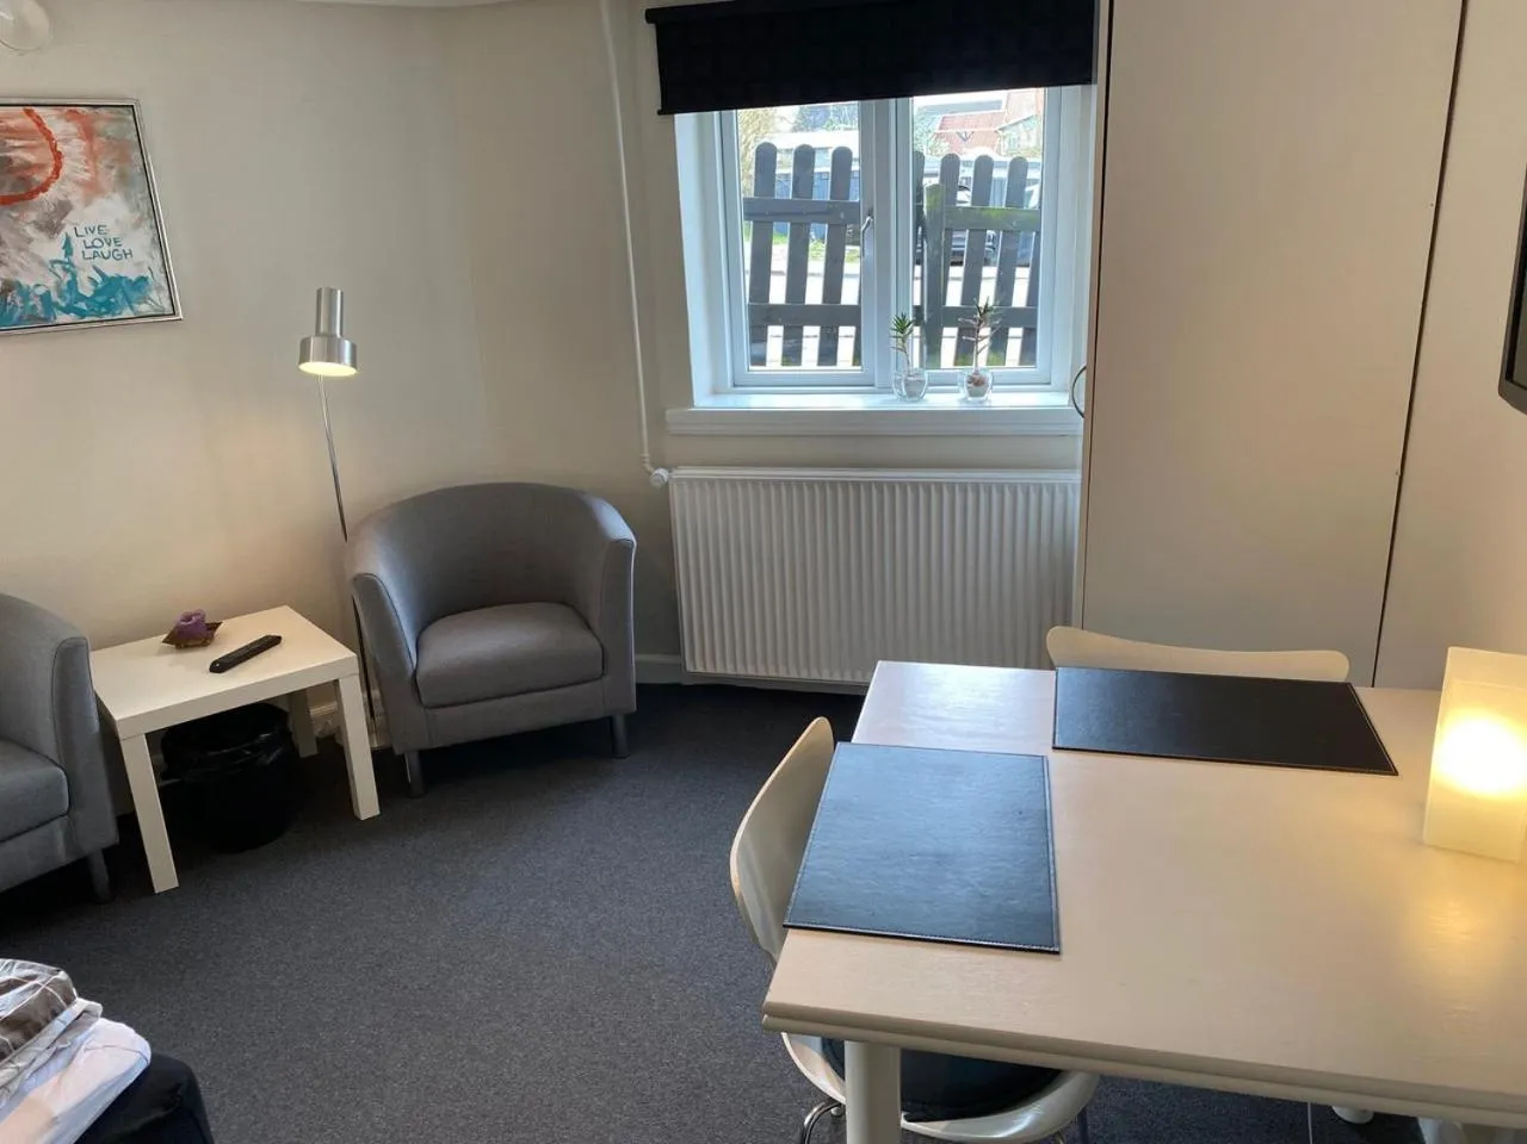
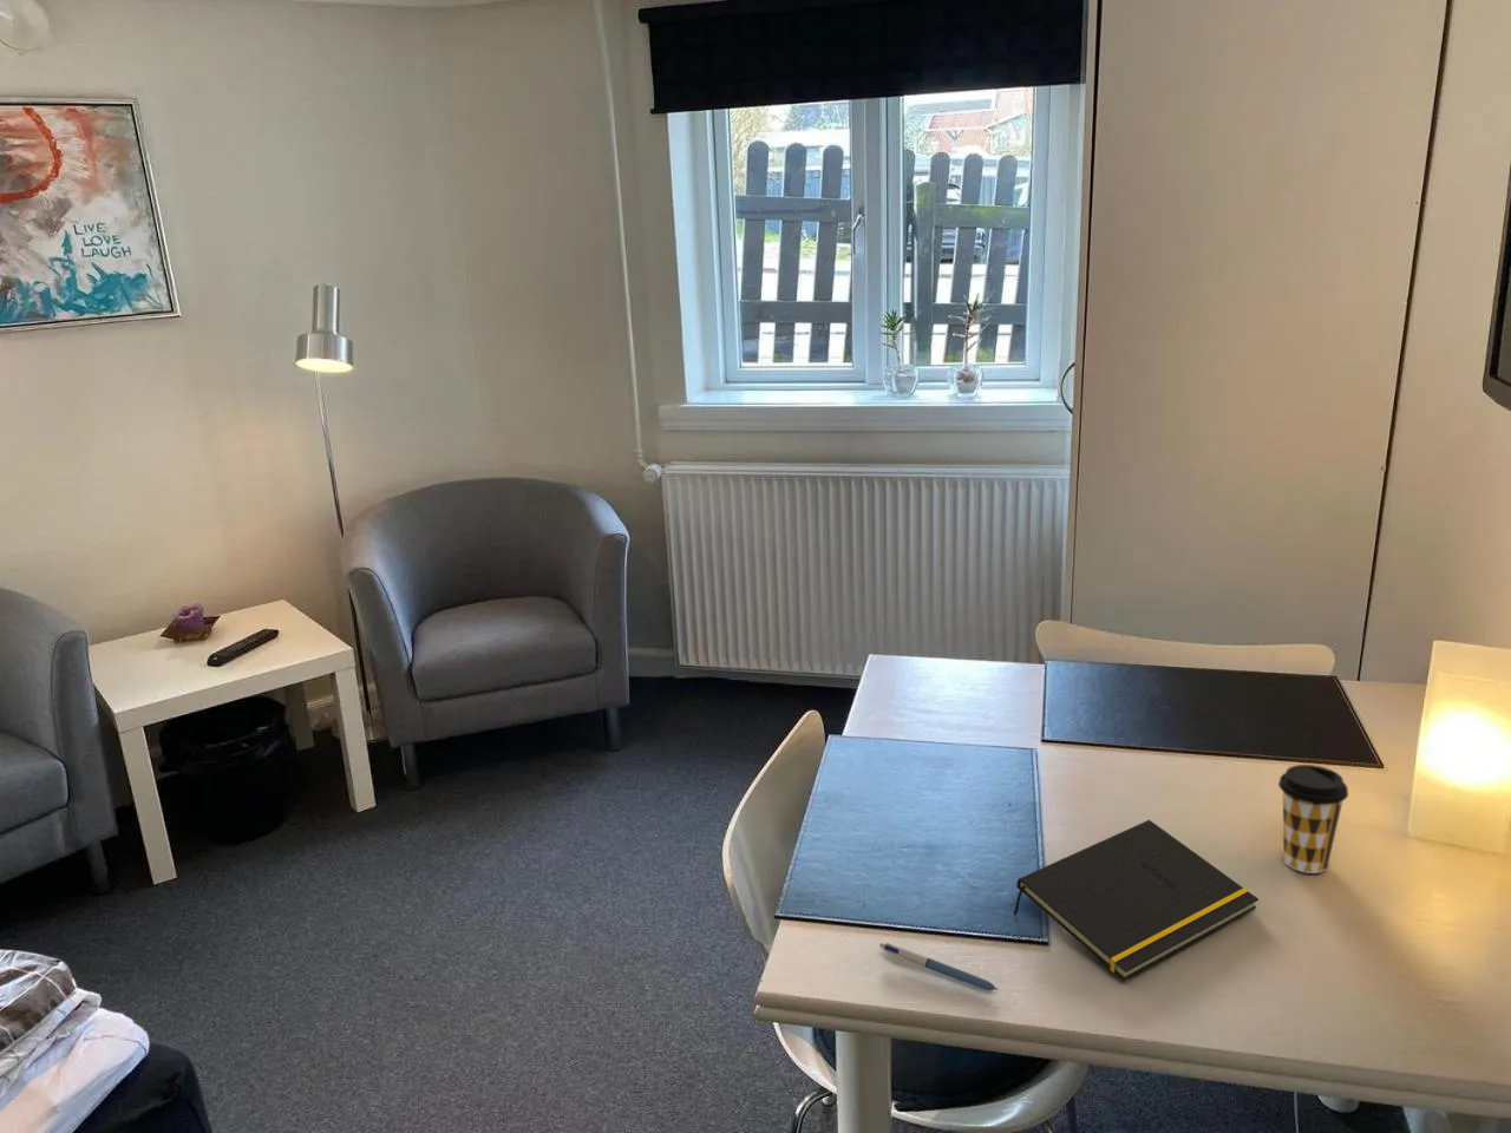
+ pen [878,941,998,991]
+ notepad [1012,819,1260,982]
+ coffee cup [1278,764,1349,875]
